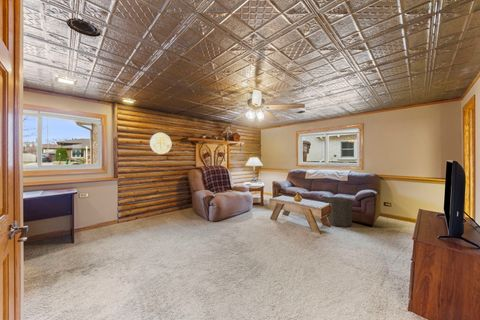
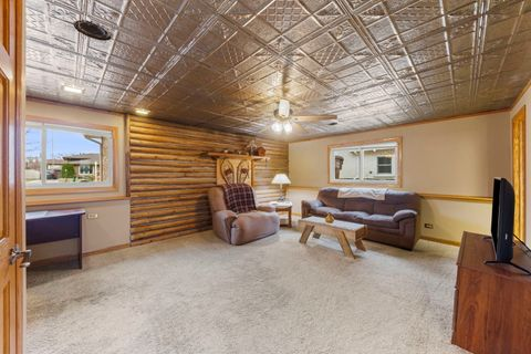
- wall decoration [149,132,172,155]
- ottoman [324,196,353,228]
